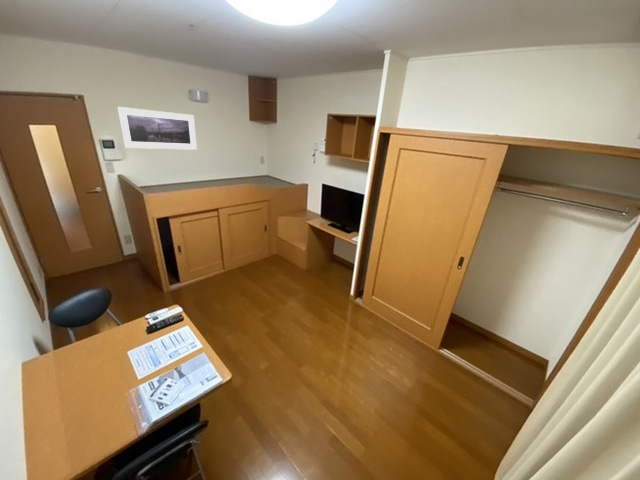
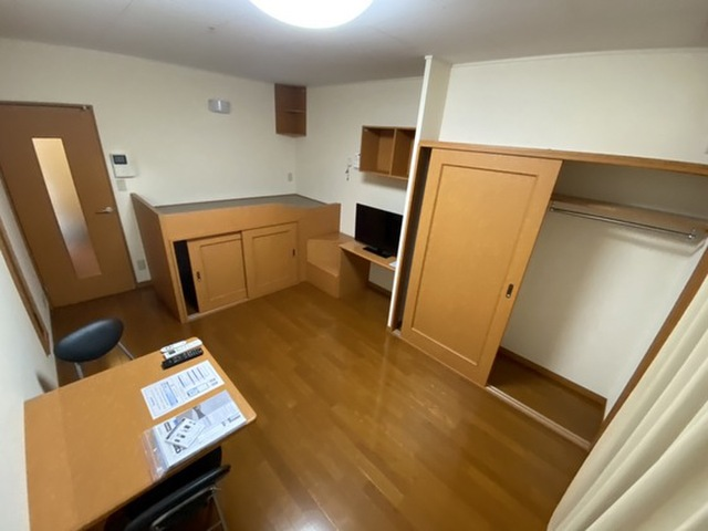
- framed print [116,106,198,151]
